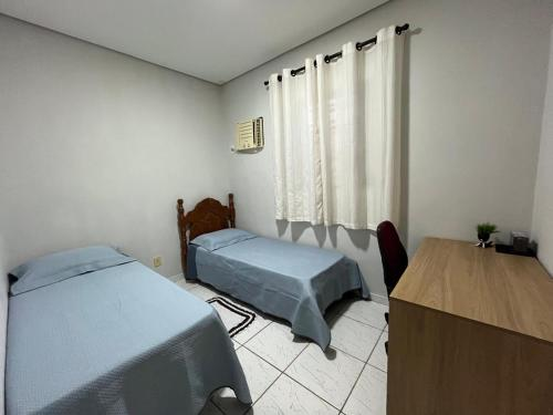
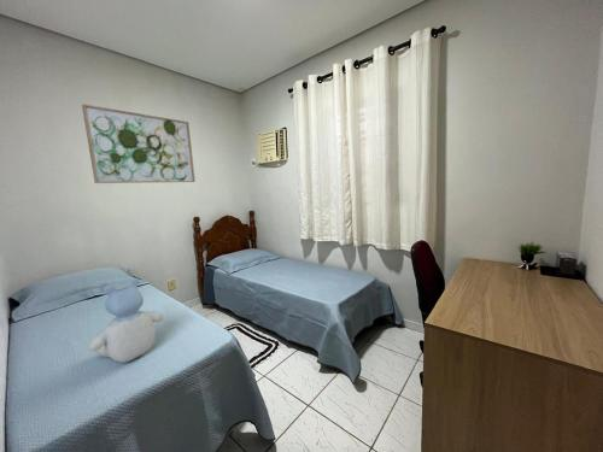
+ wall art [81,104,197,184]
+ stuffed bear [87,277,165,364]
